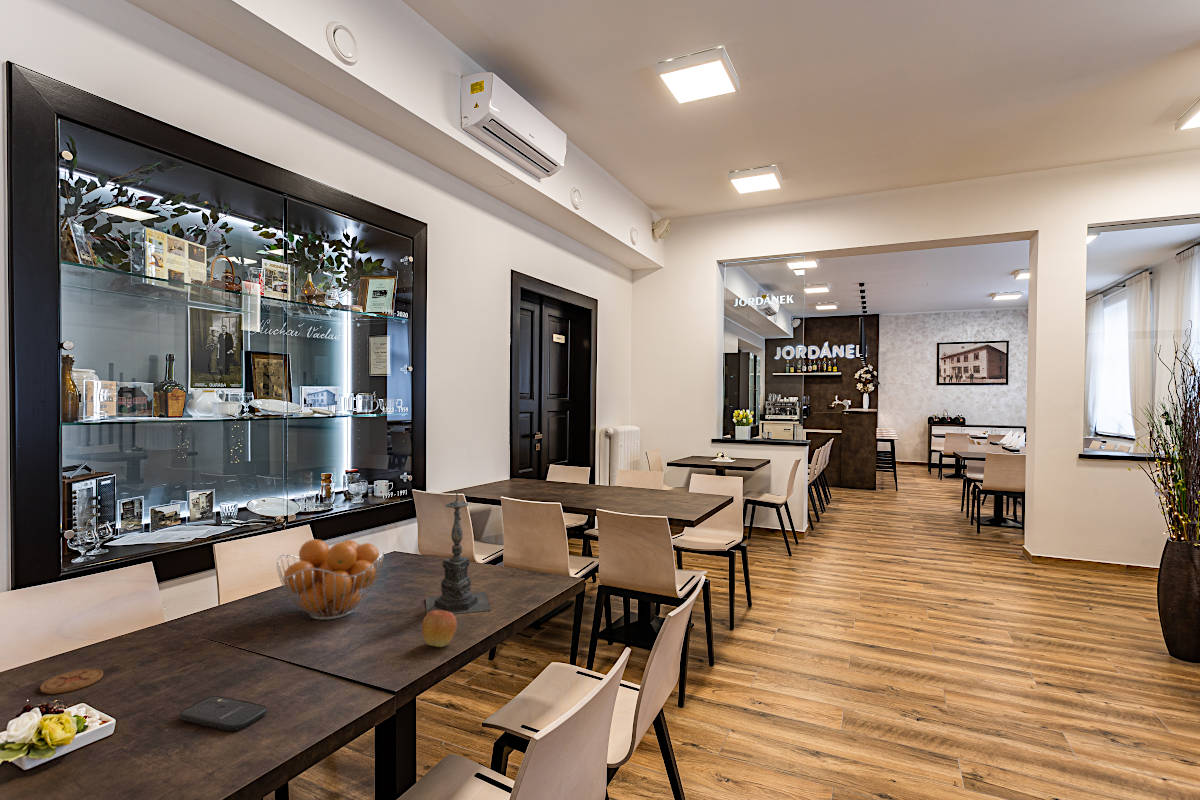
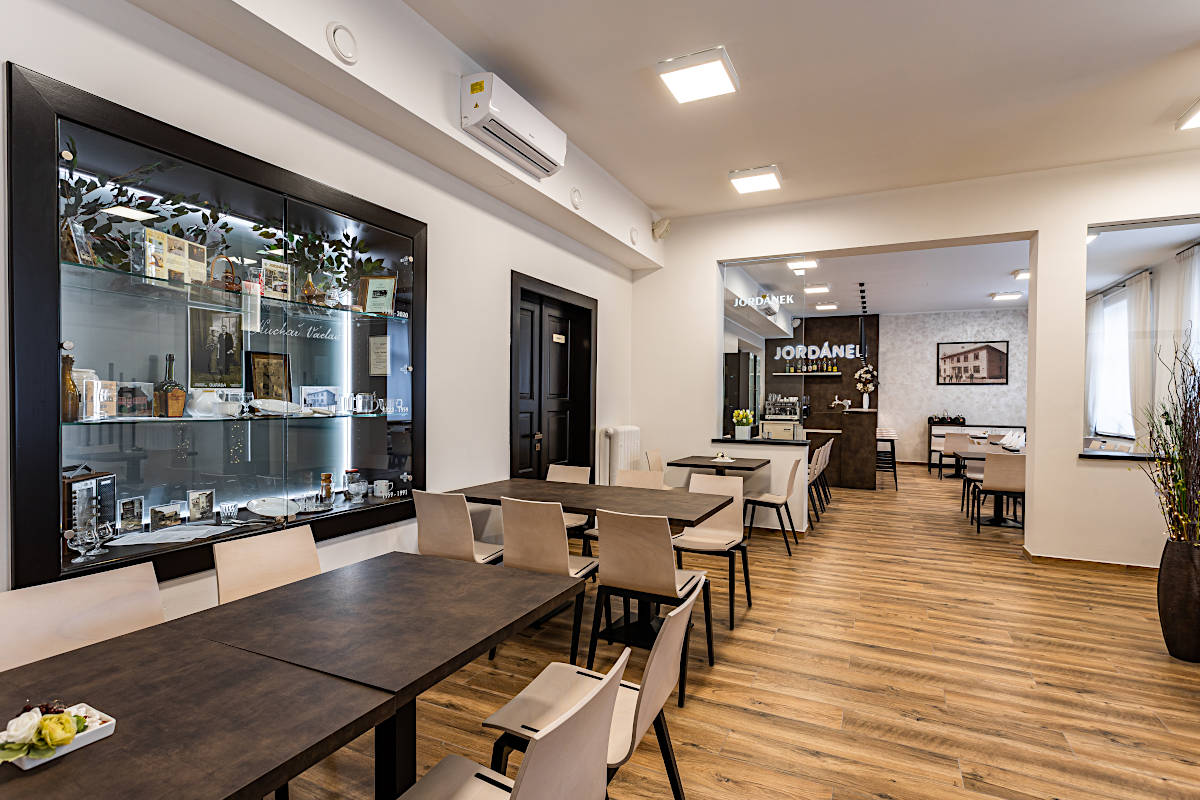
- smartphone [178,695,268,732]
- apple [421,610,458,648]
- coaster [39,668,104,695]
- candle holder [425,492,492,615]
- fruit basket [276,538,386,621]
